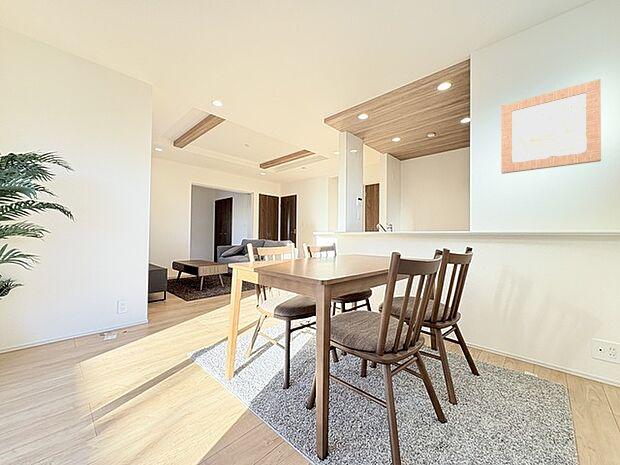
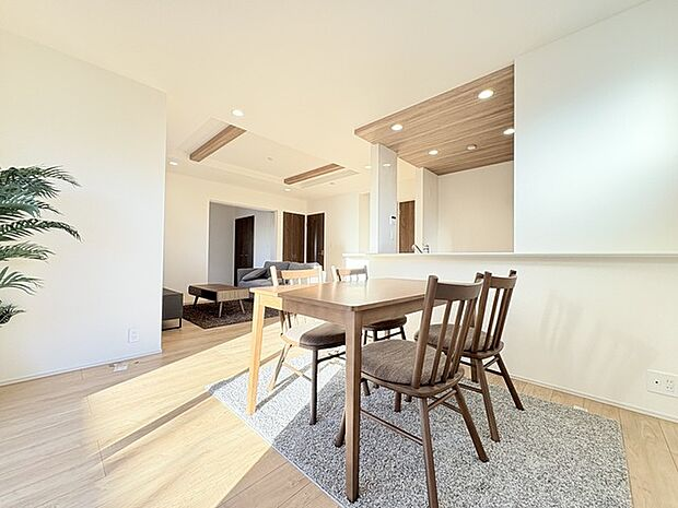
- wall art [500,78,602,175]
